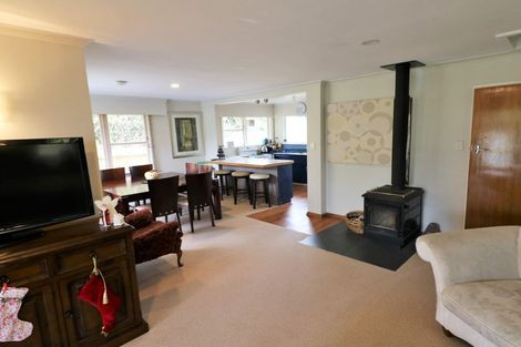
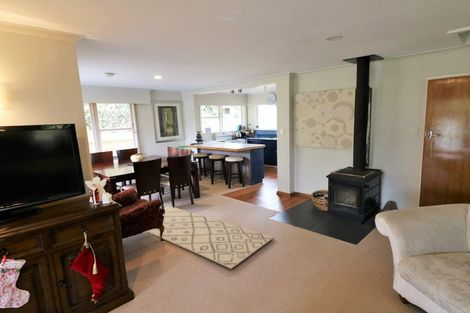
+ rug [146,204,275,270]
